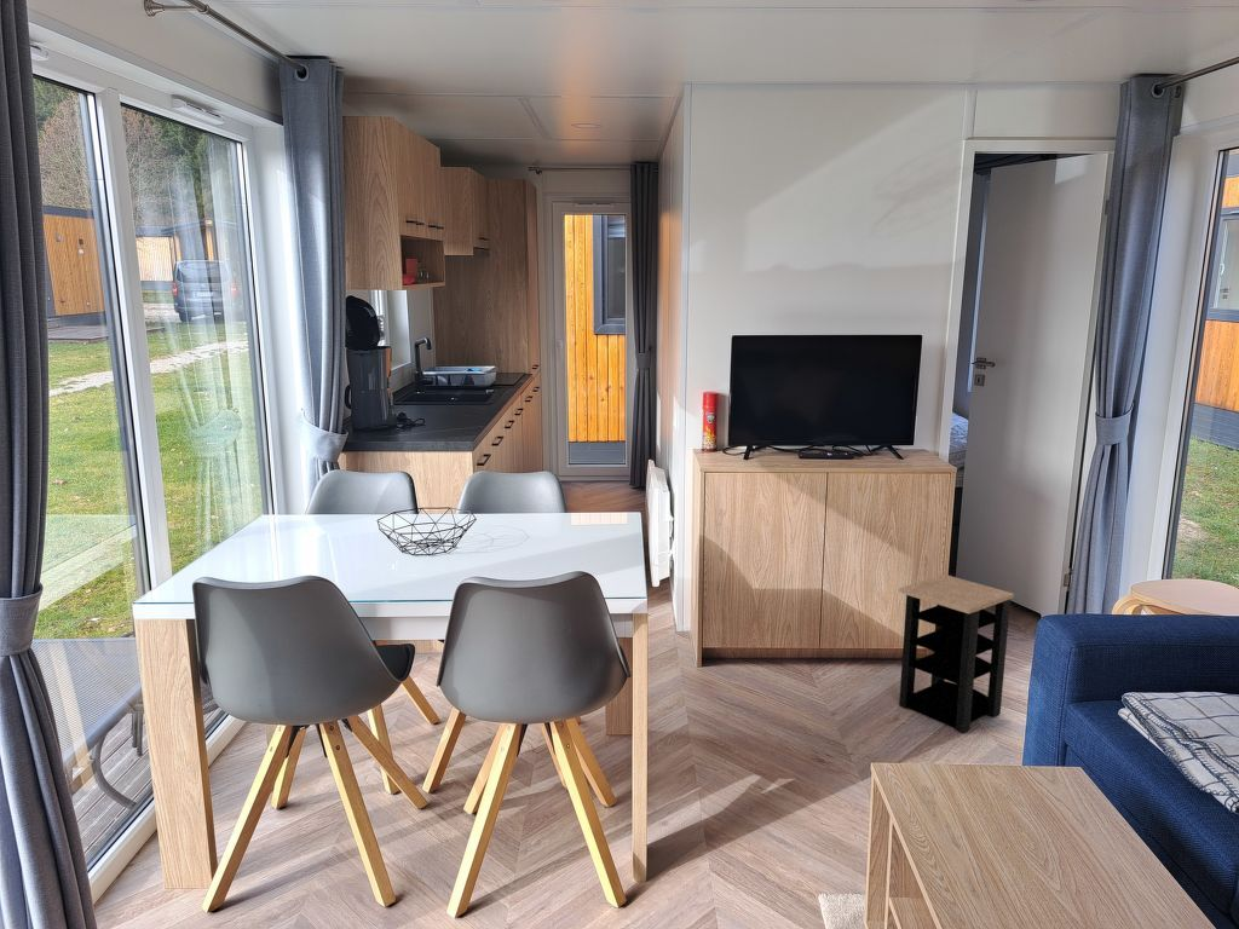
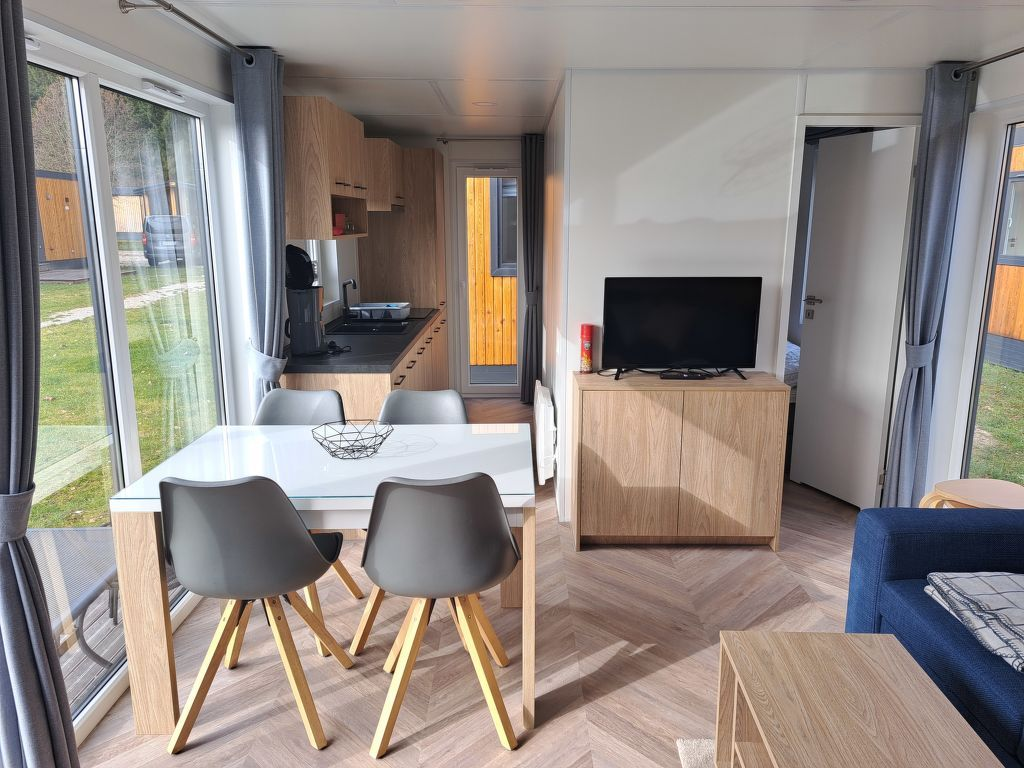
- side table [898,573,1015,733]
